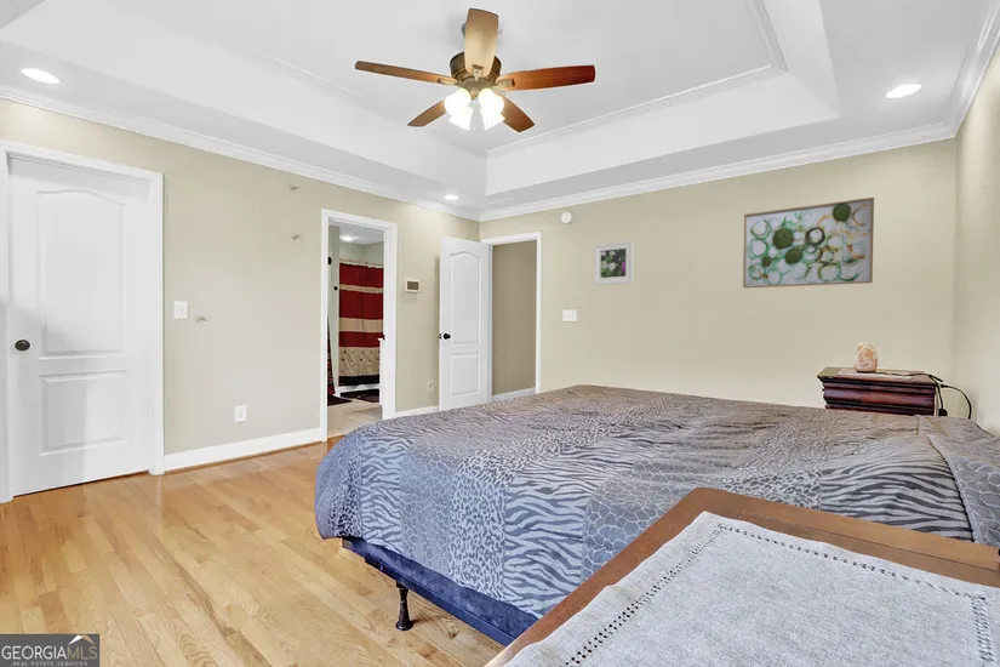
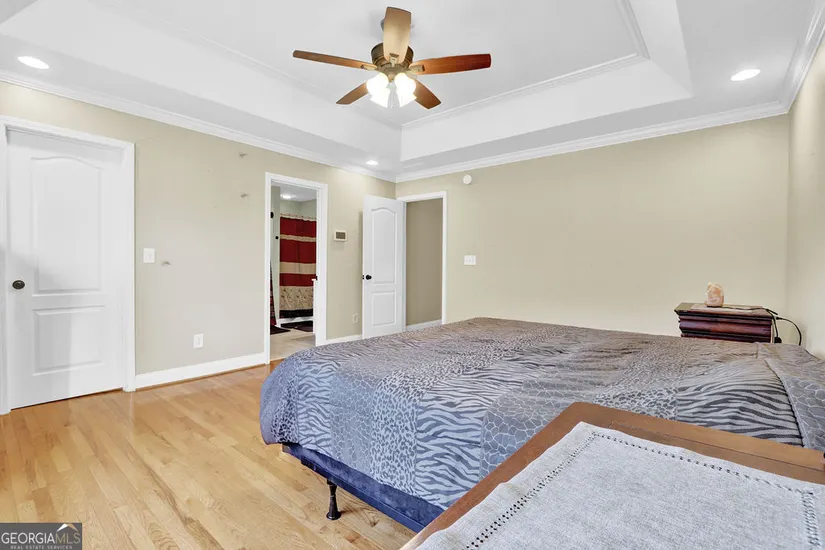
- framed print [593,239,635,286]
- wall art [742,196,875,290]
